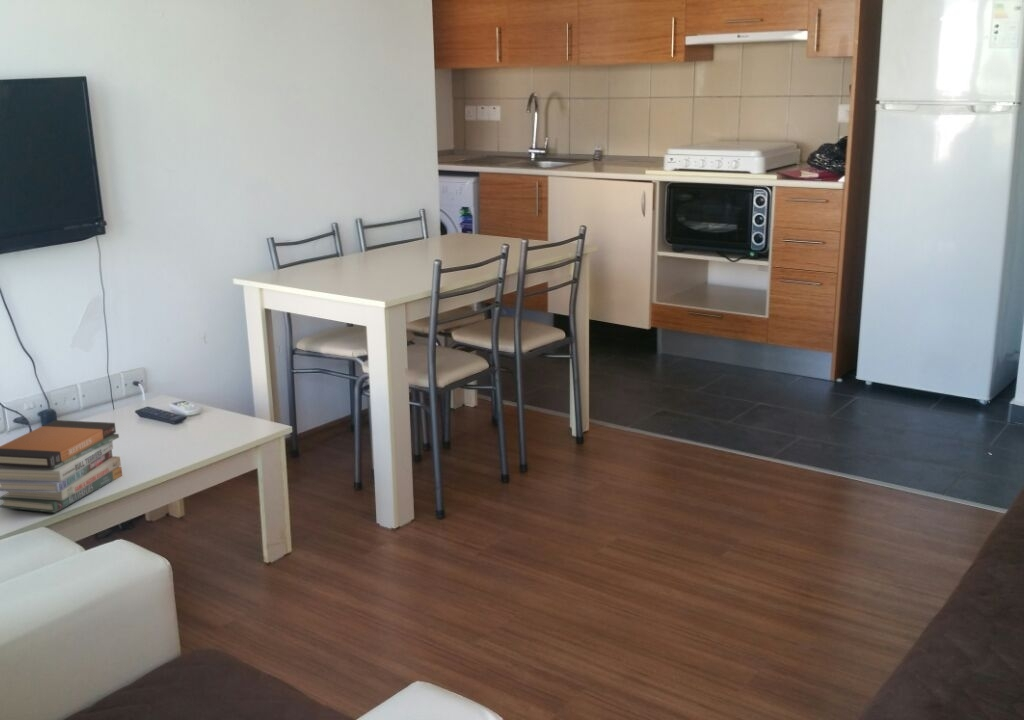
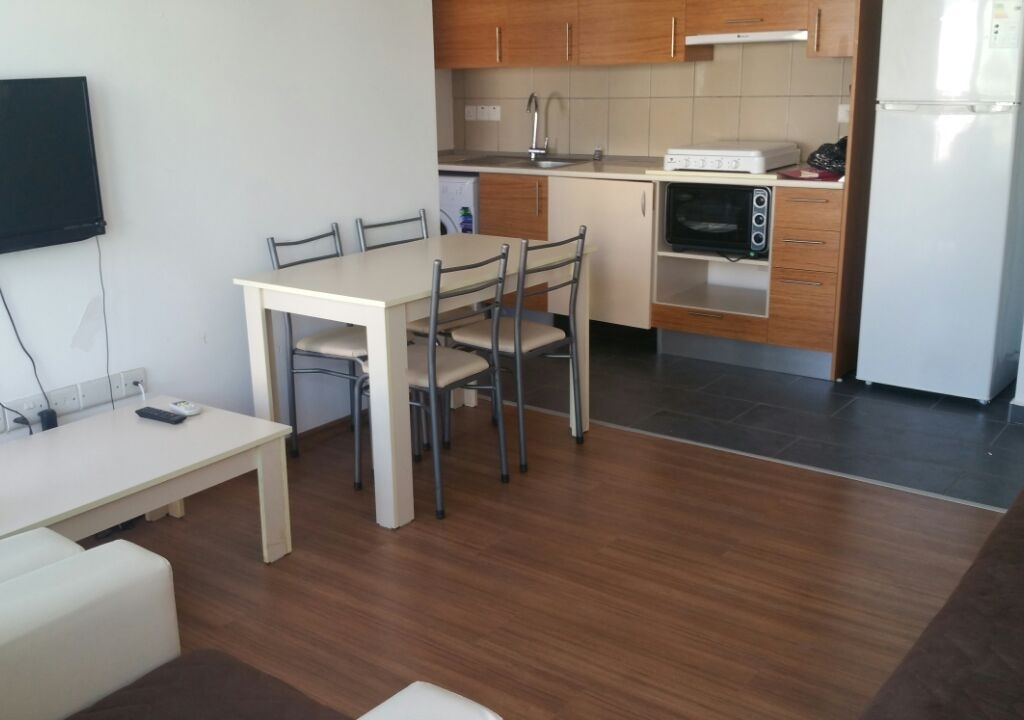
- book stack [0,419,123,514]
